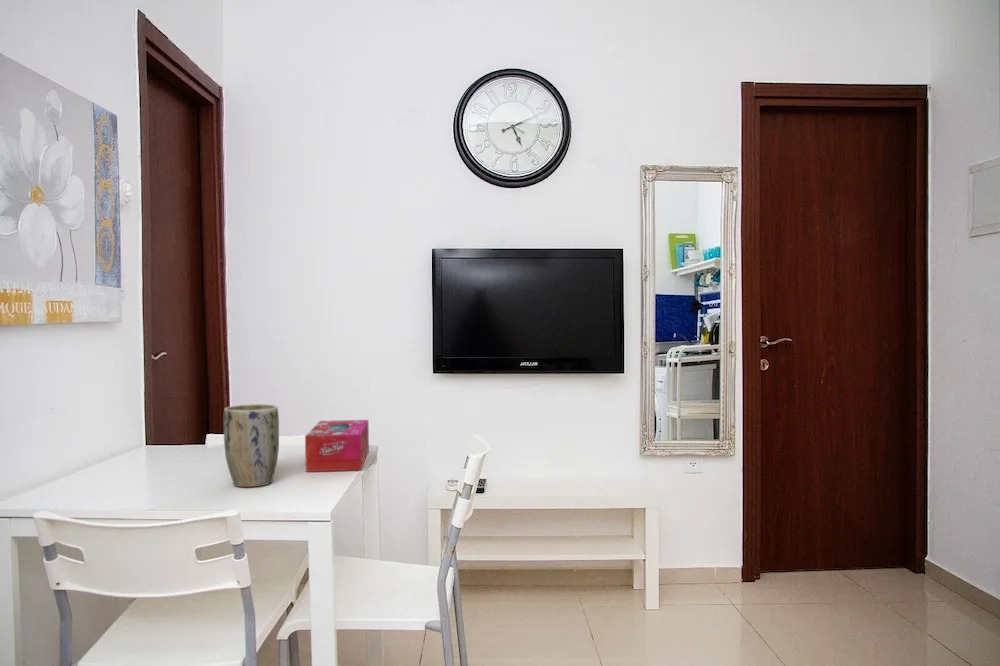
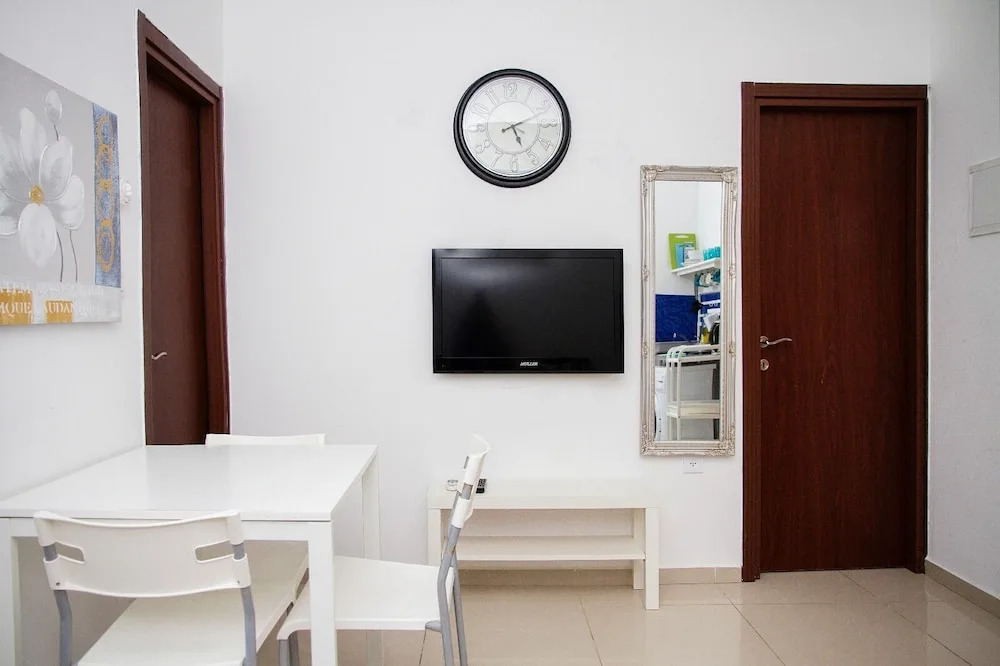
- plant pot [223,403,280,488]
- tissue box [304,419,370,473]
